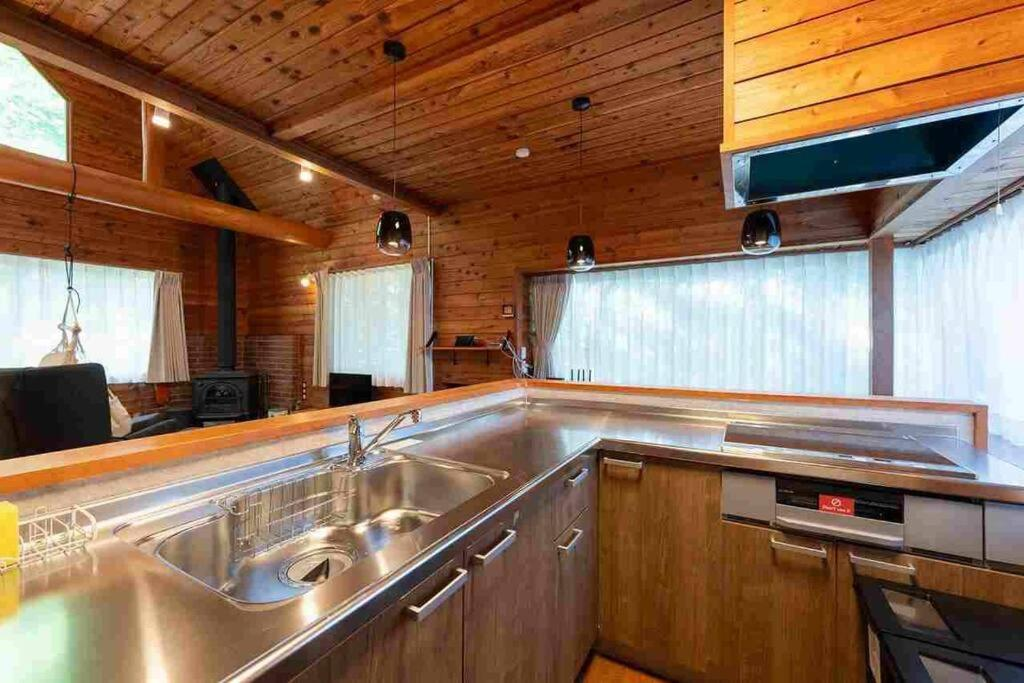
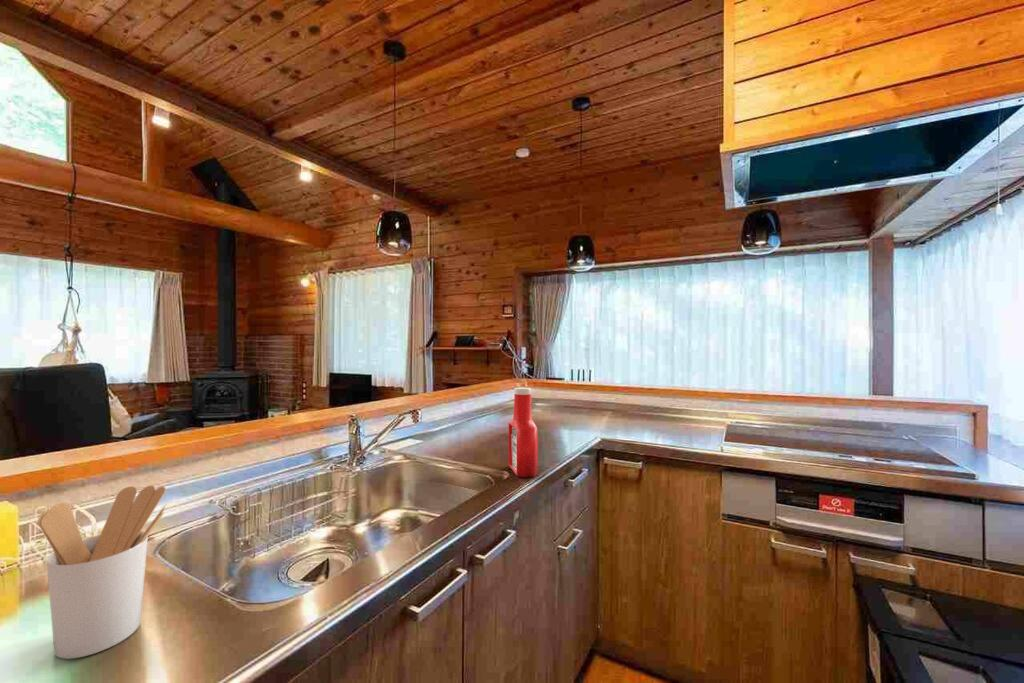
+ utensil holder [37,485,167,660]
+ soap bottle [508,387,539,478]
